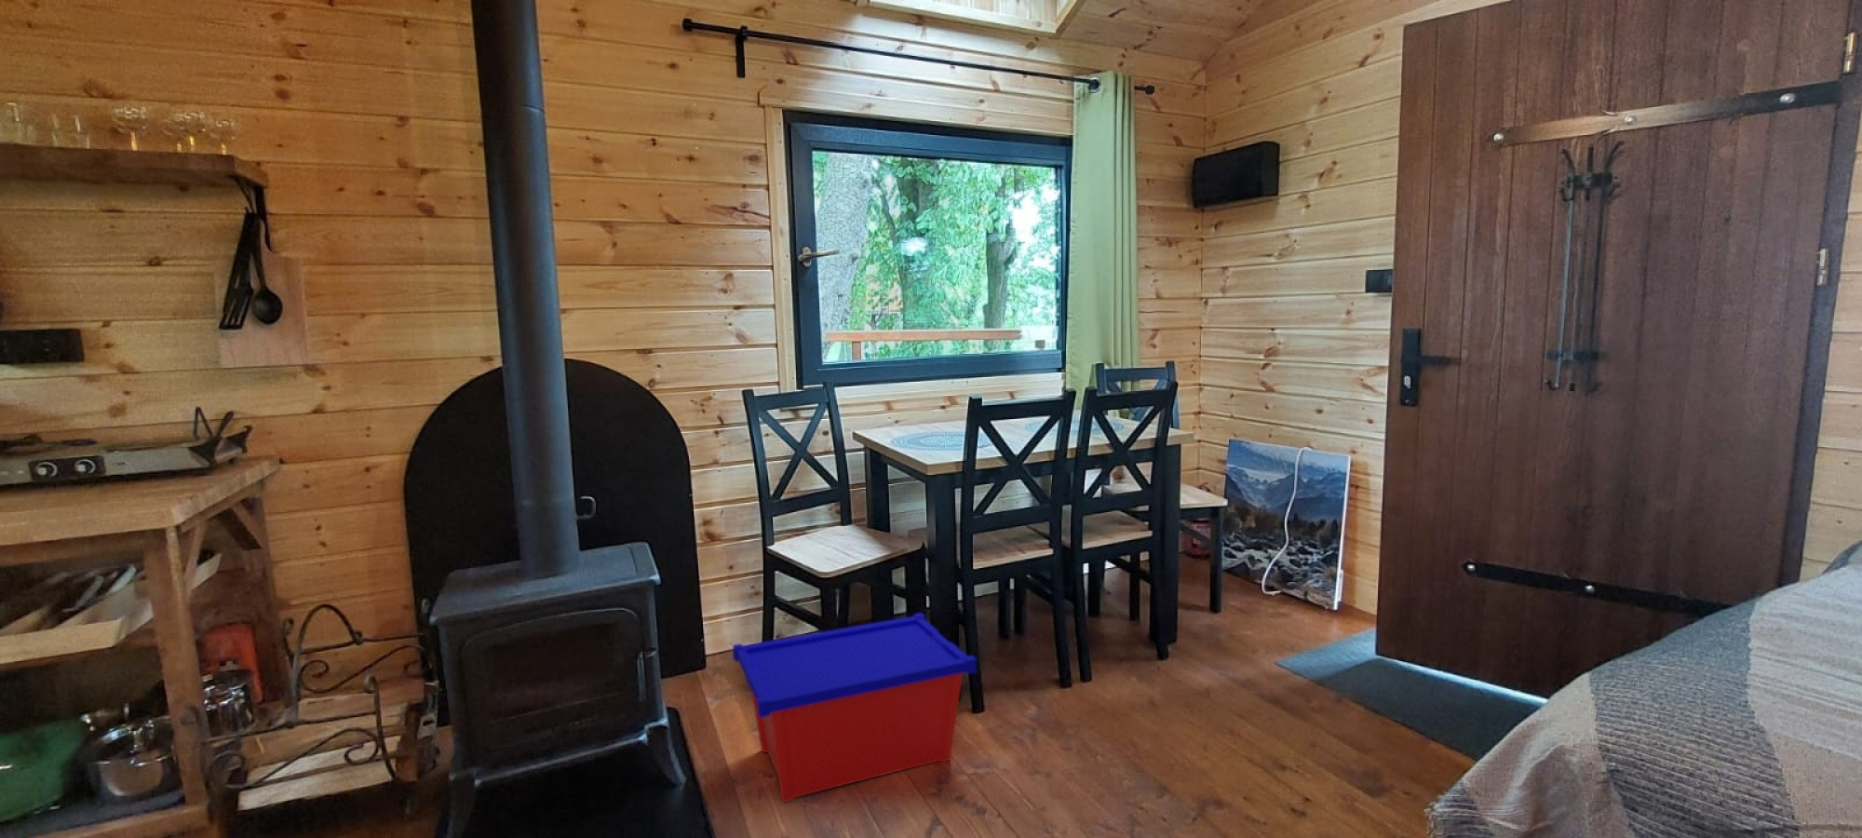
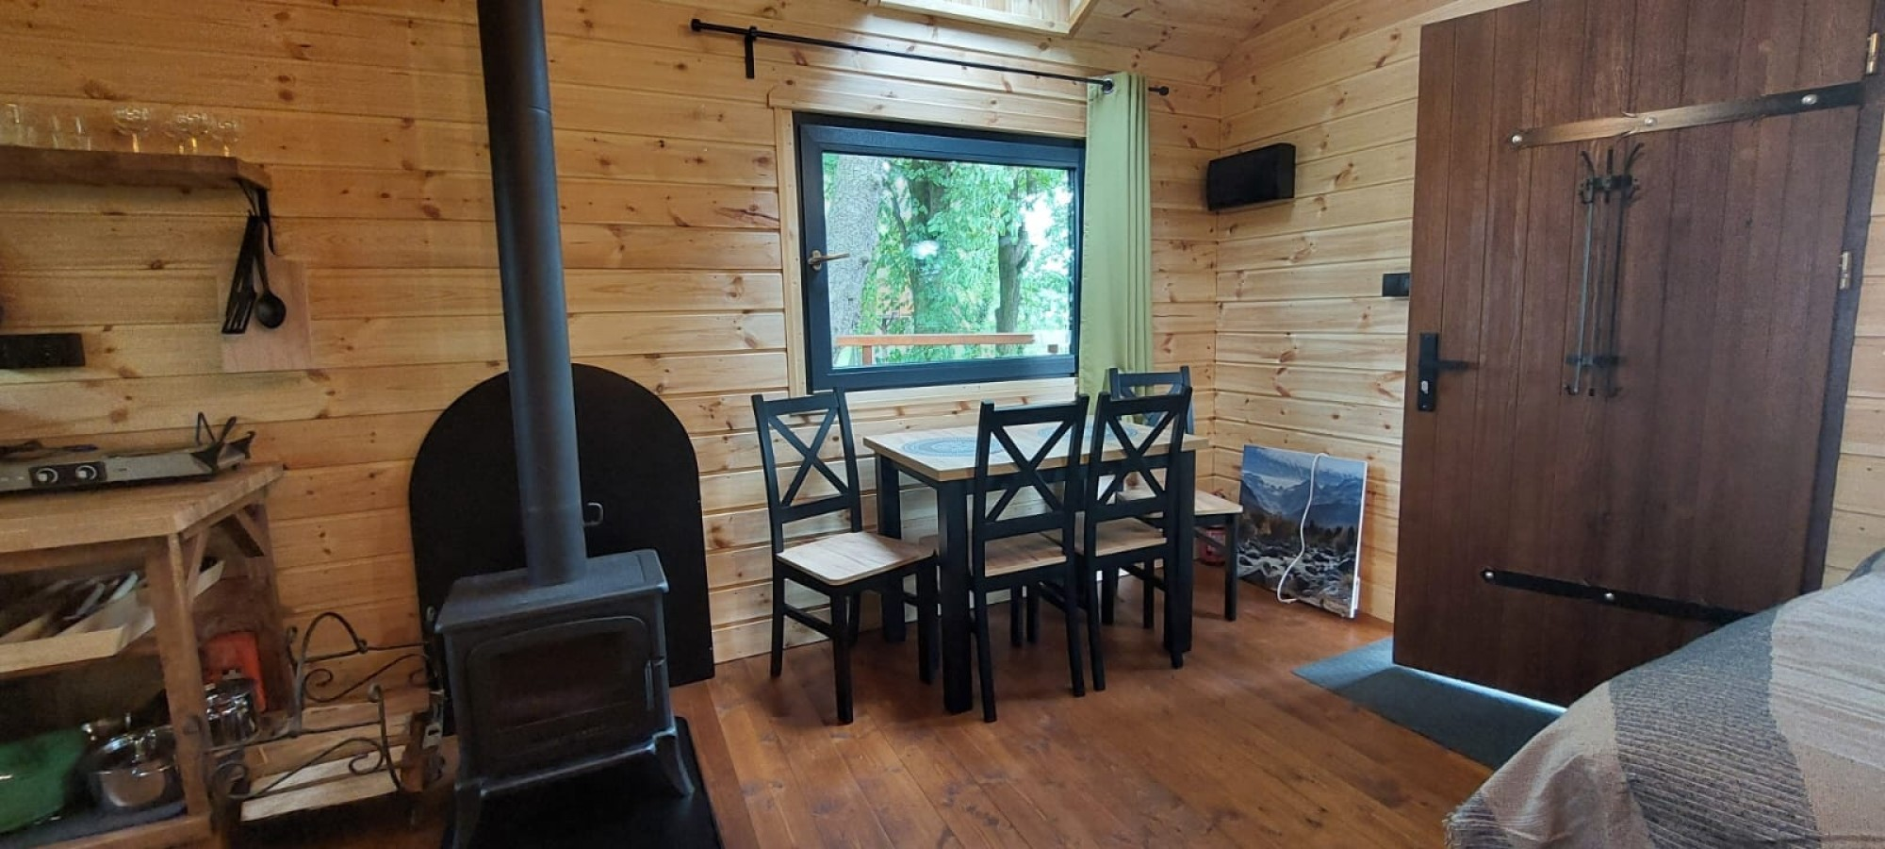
- storage bin [732,611,977,804]
